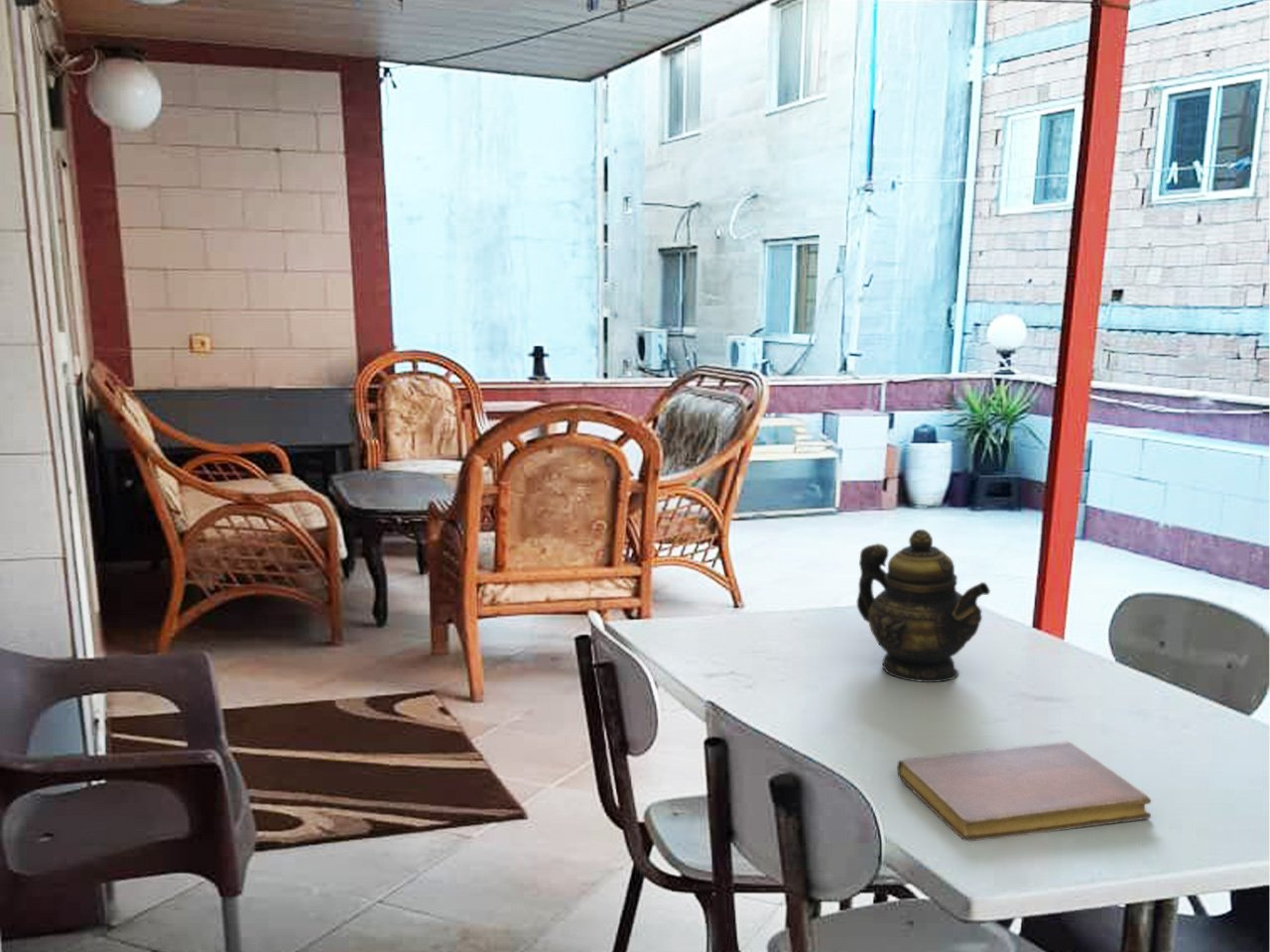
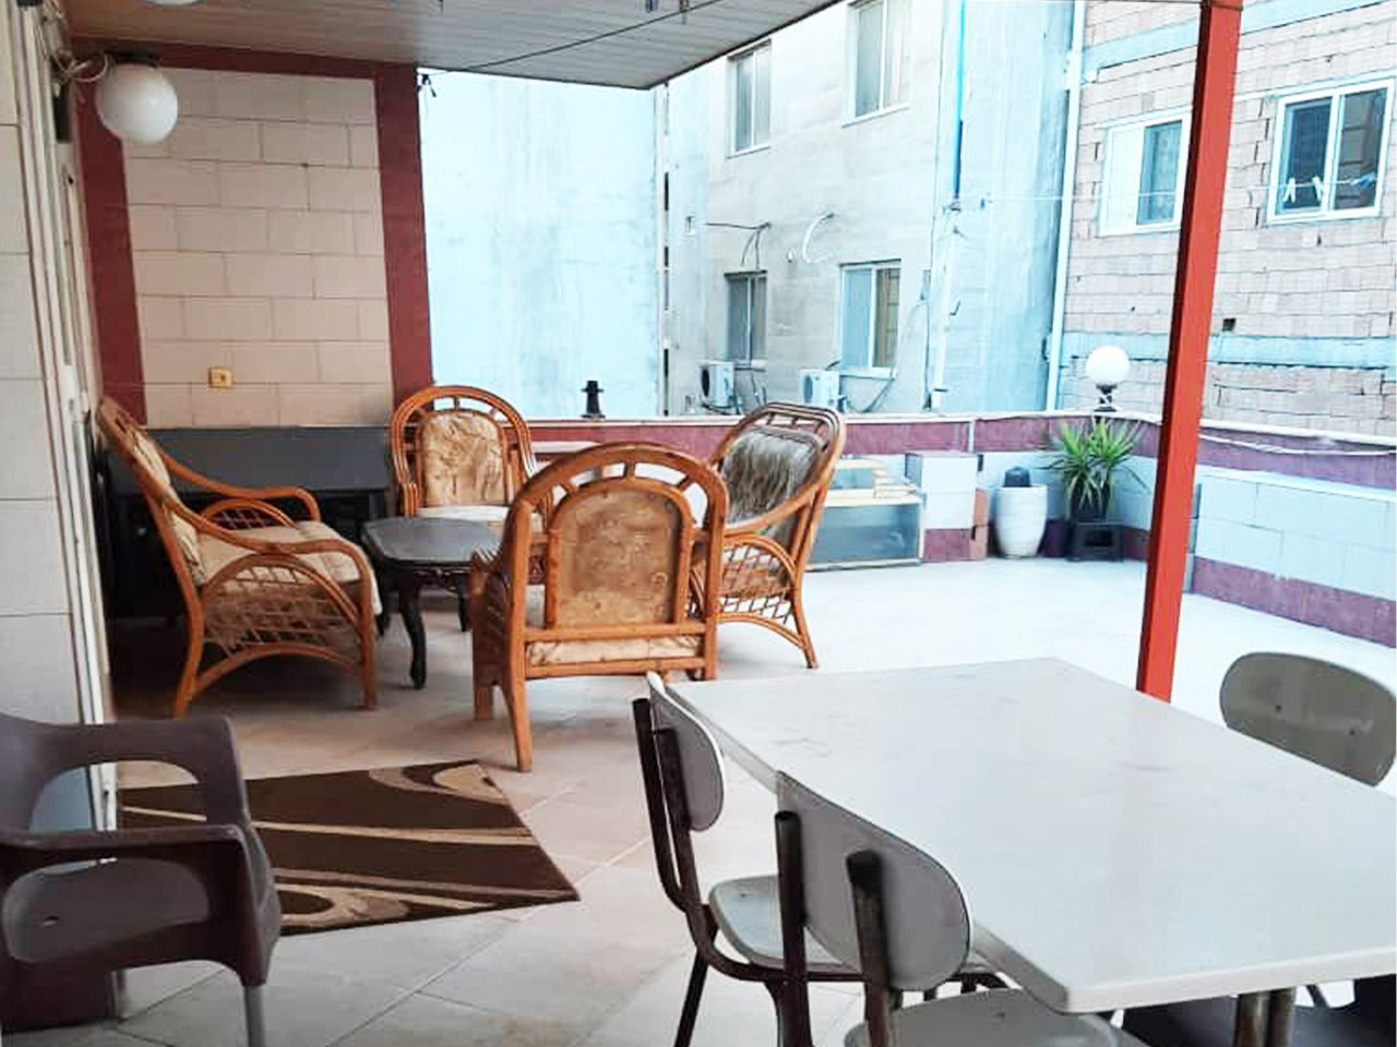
- teapot [856,529,991,683]
- notebook [896,740,1152,842]
